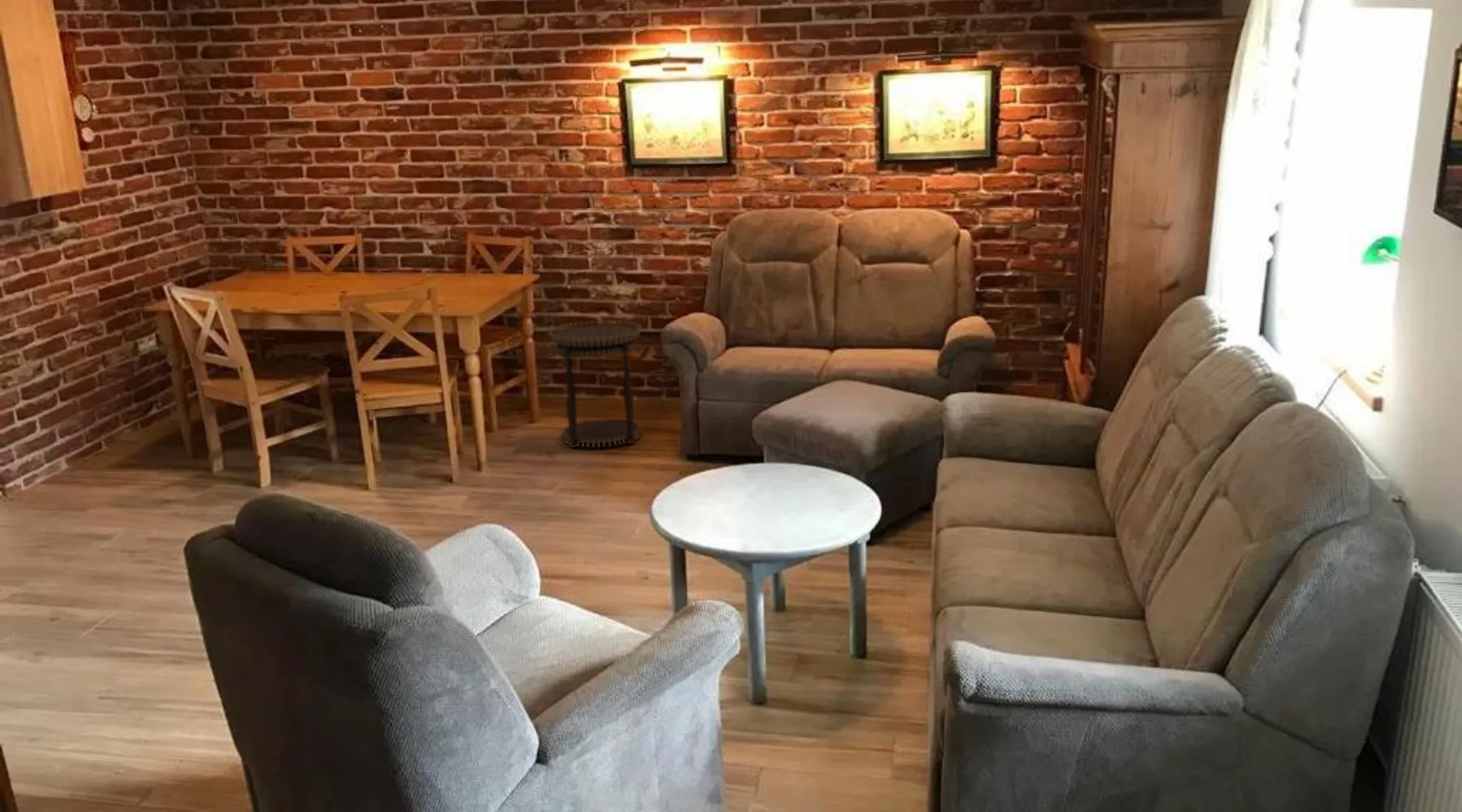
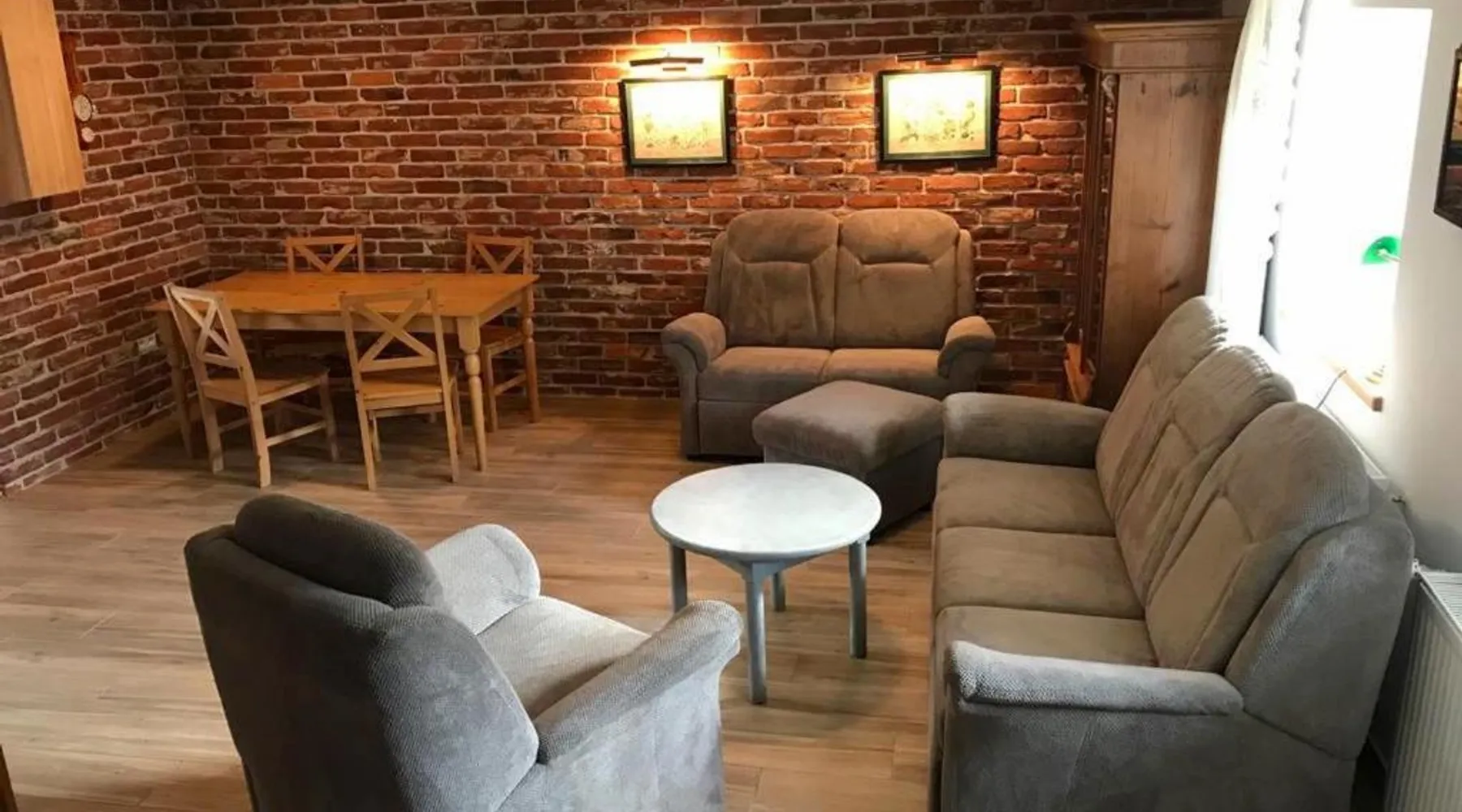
- side table [547,320,643,449]
